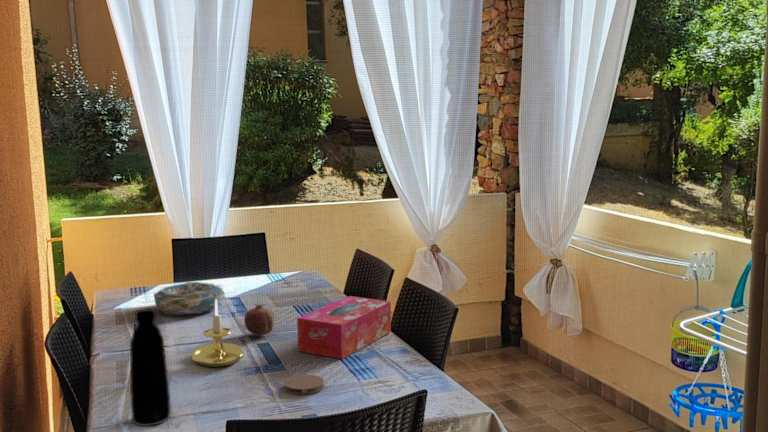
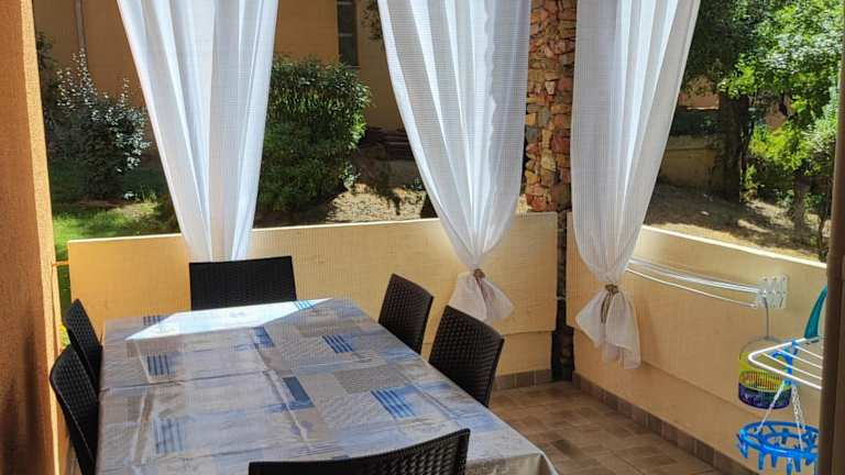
- decorative bowl [152,281,226,316]
- bottle [129,308,172,427]
- fruit [243,303,276,336]
- tissue box [296,295,392,360]
- candle holder [191,300,245,368]
- coaster [284,374,325,396]
